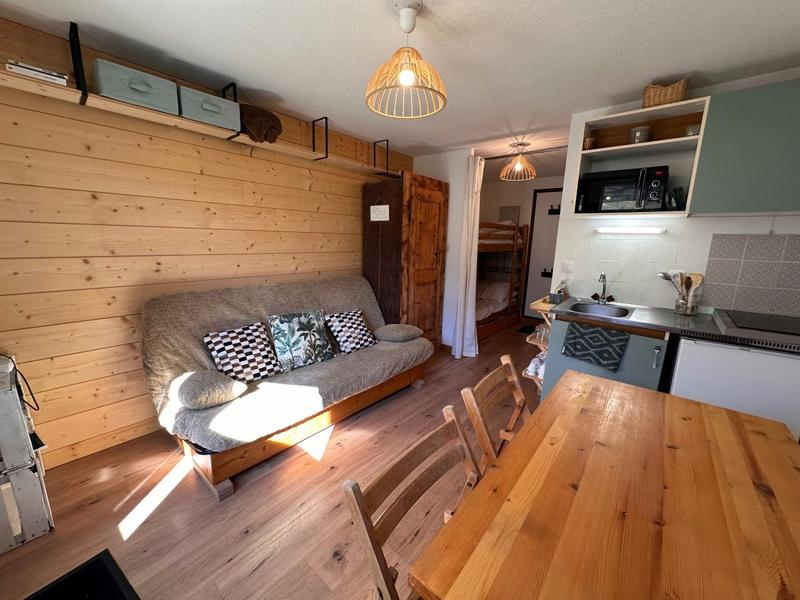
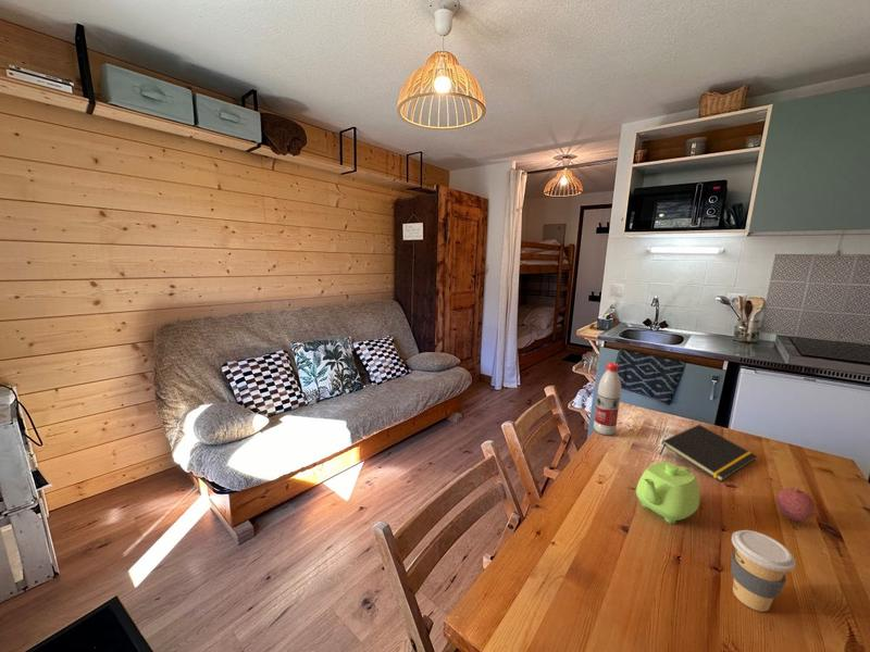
+ teapot [635,461,700,525]
+ water bottle [593,362,622,436]
+ notepad [659,424,758,482]
+ fruit [775,486,817,523]
+ coffee cup [730,529,797,613]
